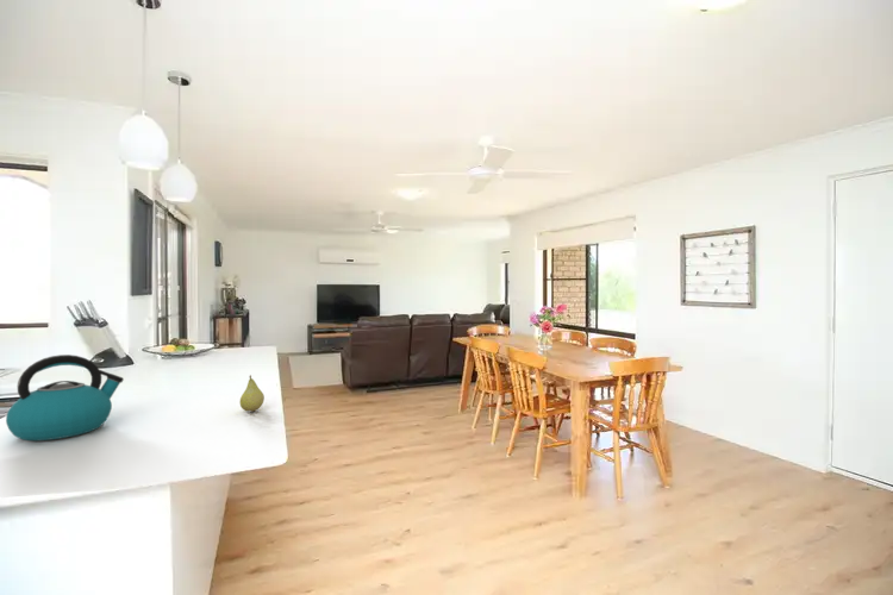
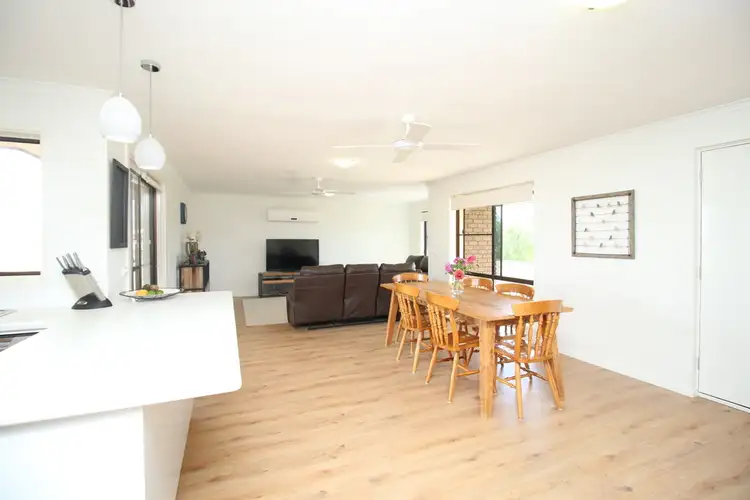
- kettle [5,353,125,441]
- fruit [239,374,266,413]
